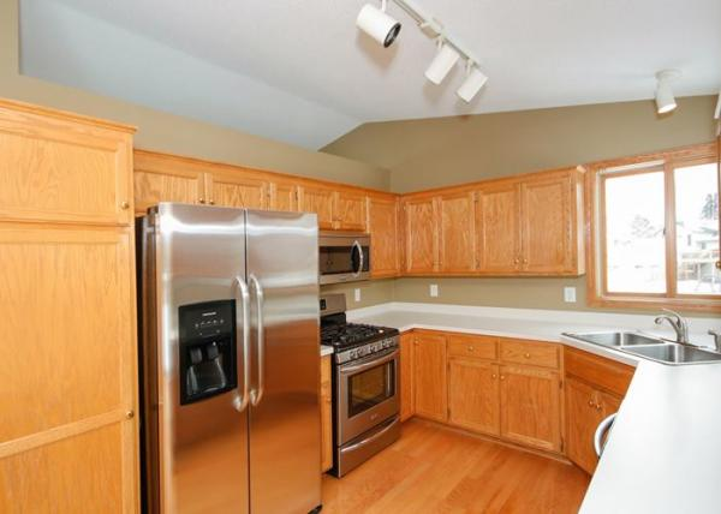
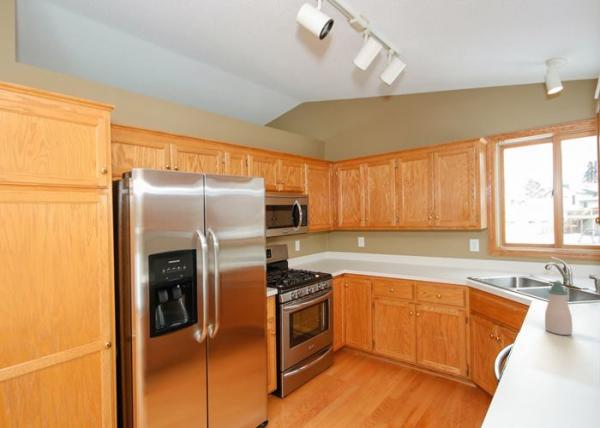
+ soap bottle [544,280,573,336]
